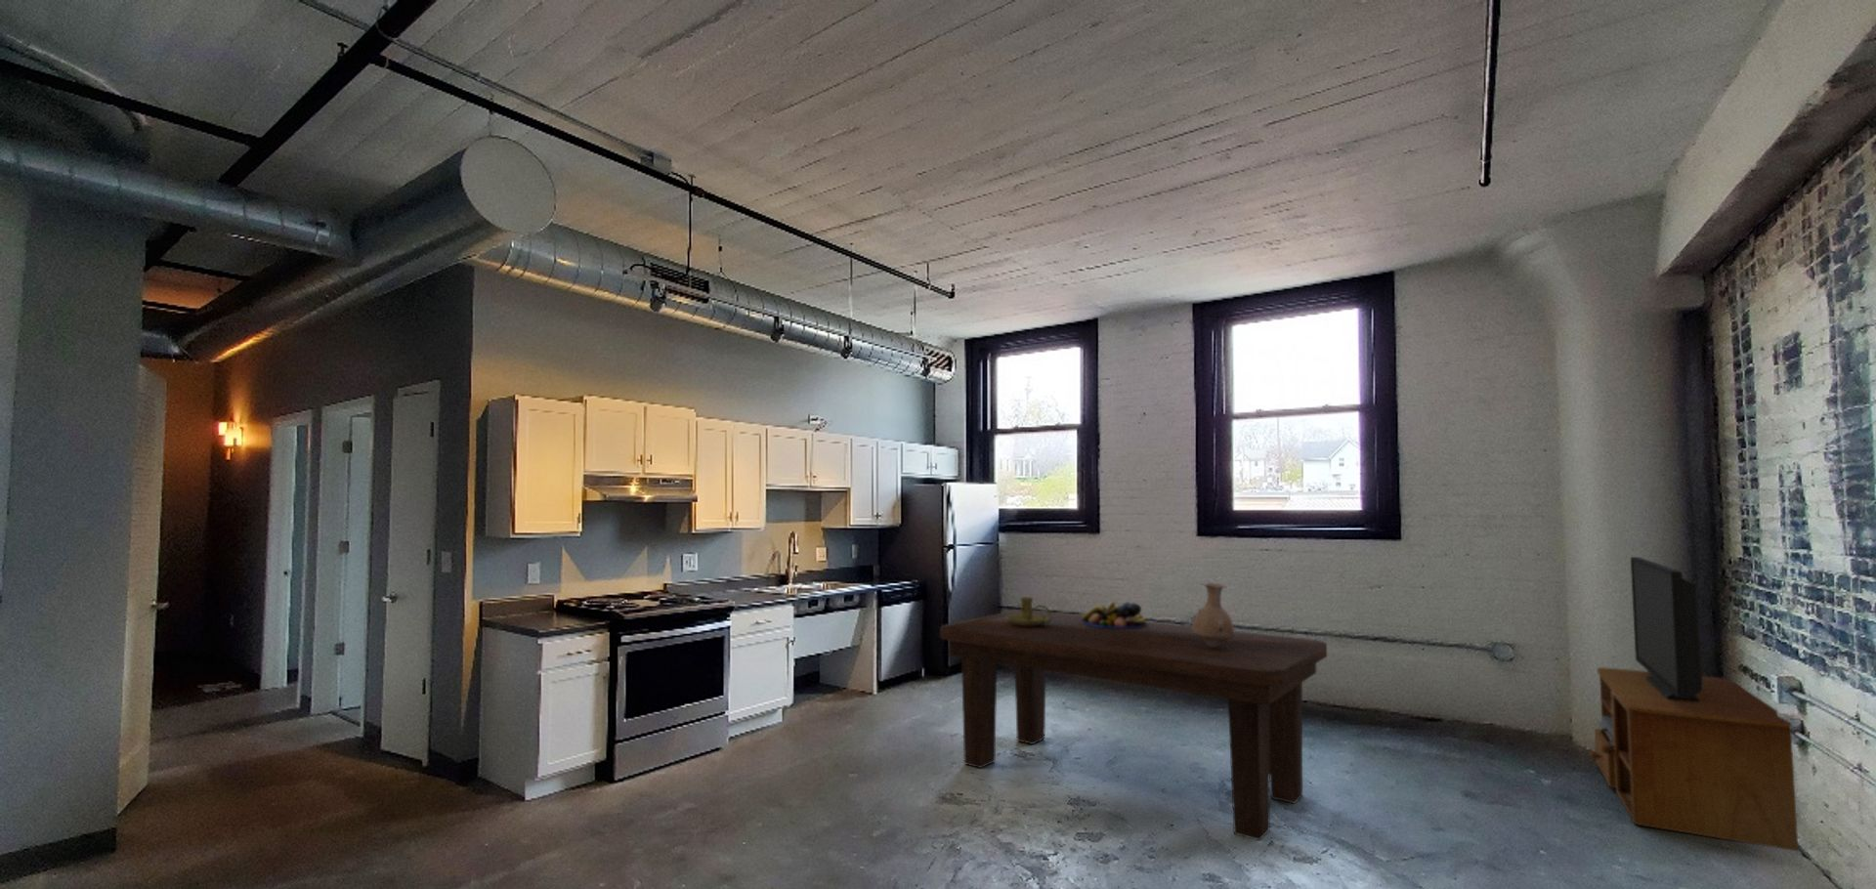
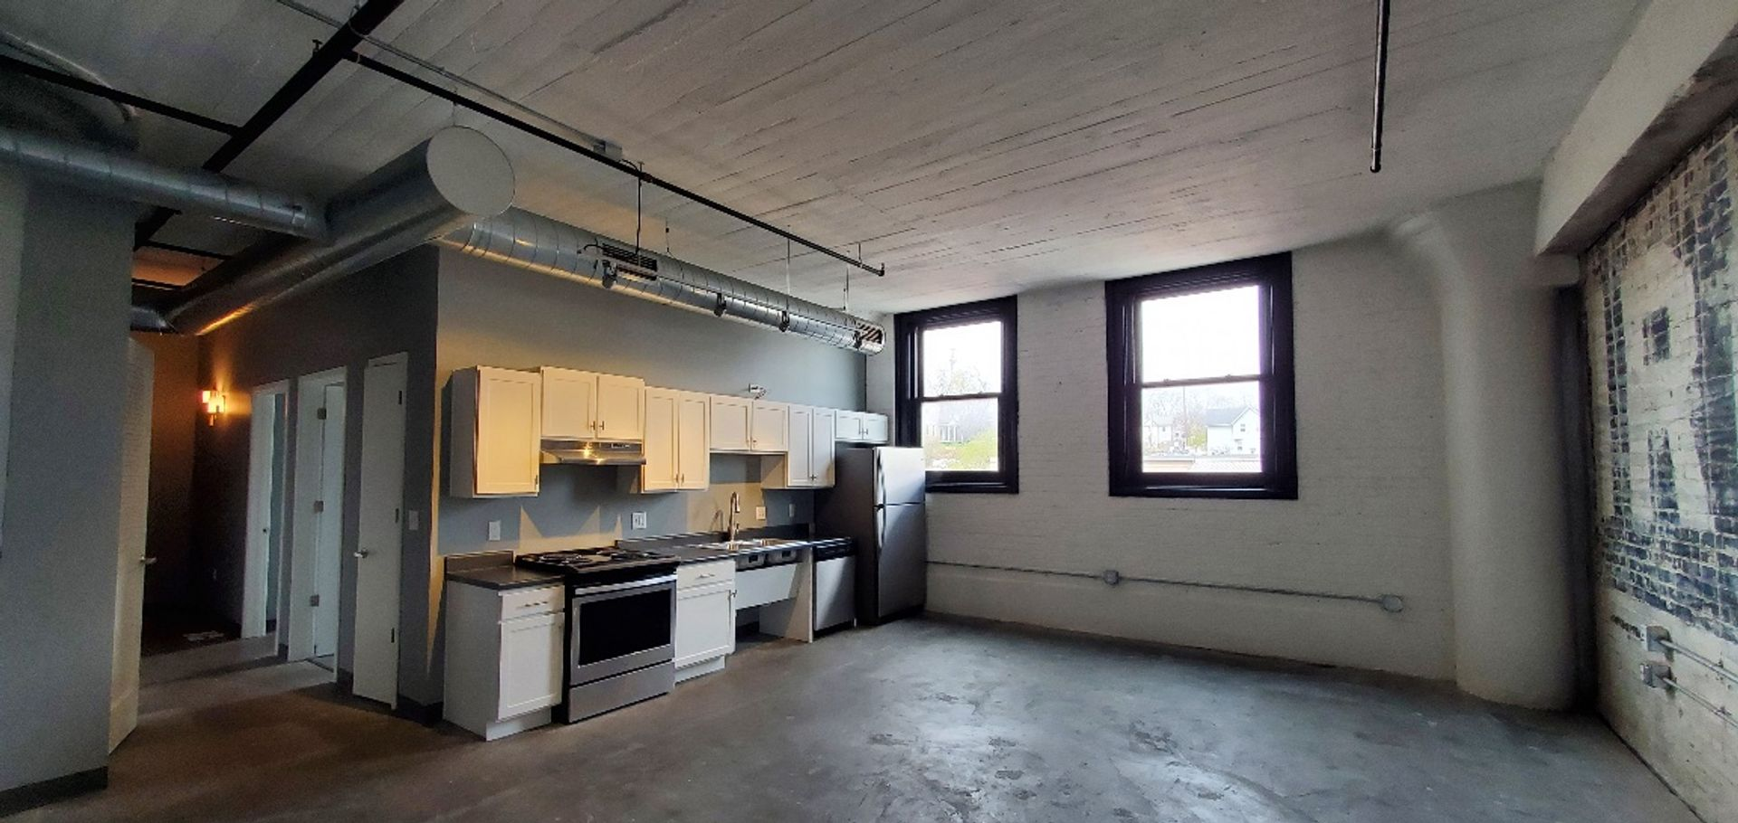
- tv stand [1588,556,1799,852]
- vase [1192,581,1235,647]
- fruit bowl [1082,601,1149,628]
- dining table [939,609,1328,841]
- candle holder [1006,596,1052,626]
